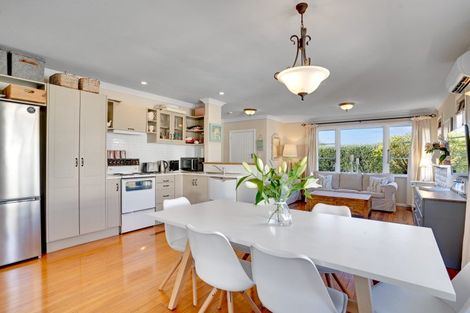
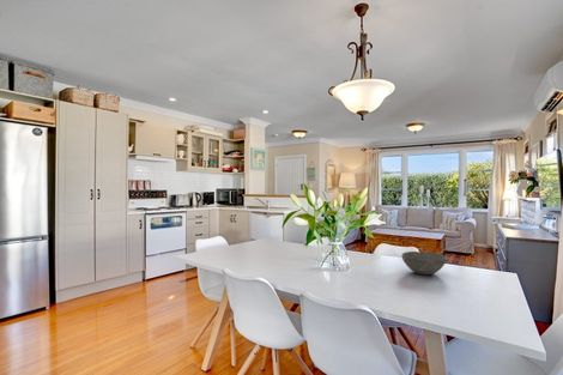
+ bowl [400,250,448,276]
